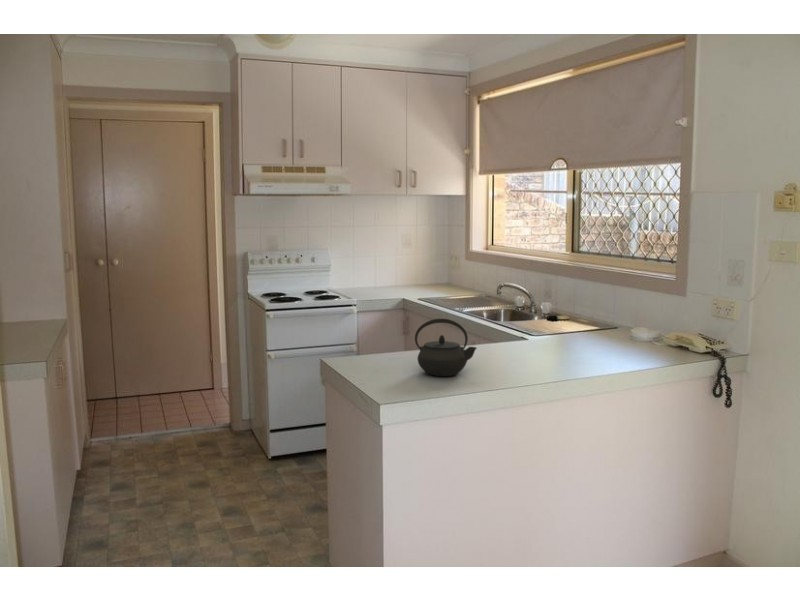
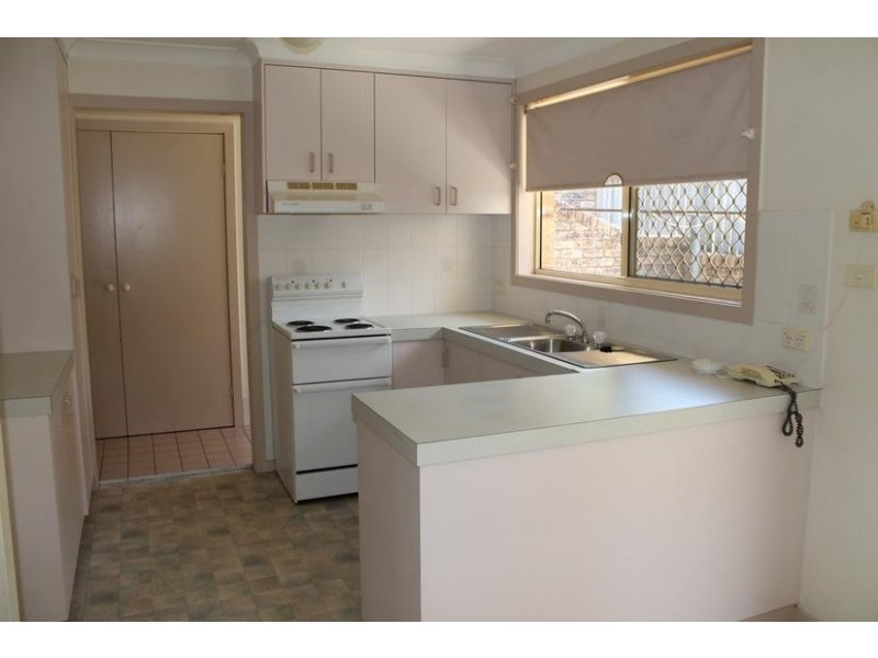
- kettle [414,318,477,377]
